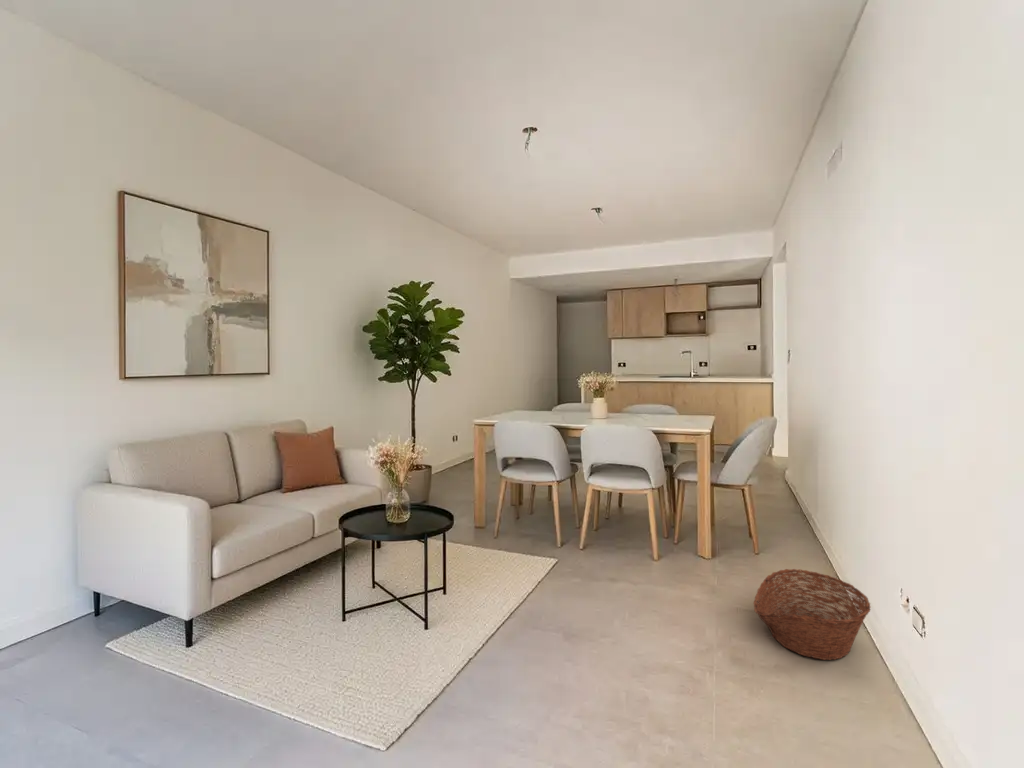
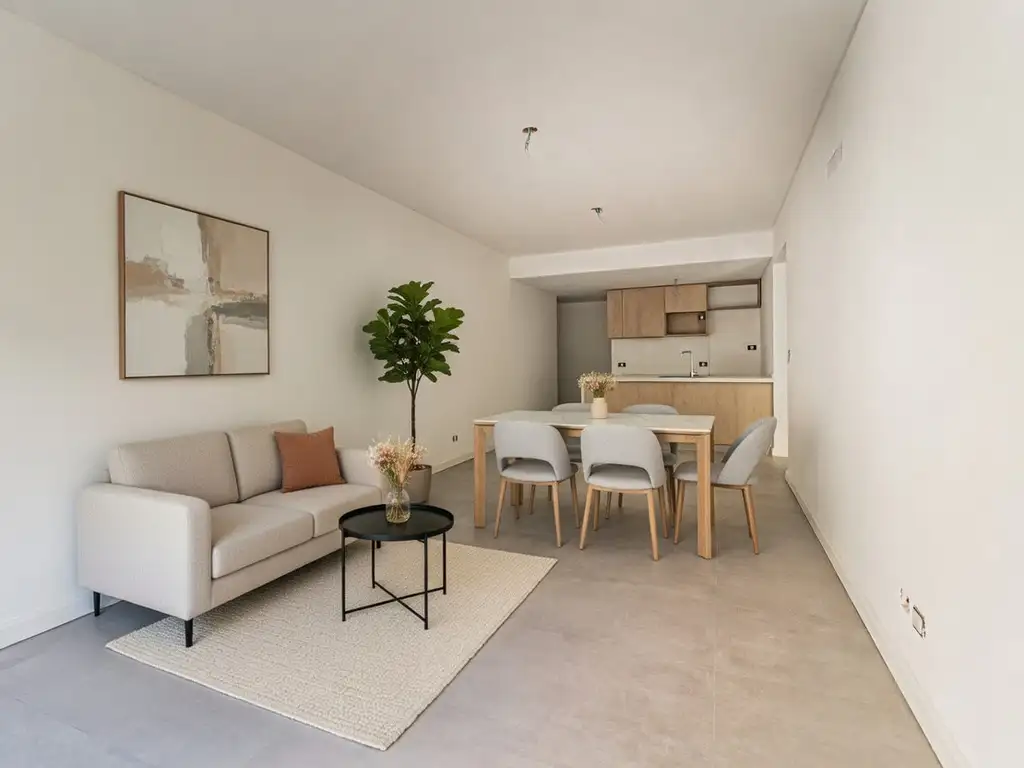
- basket [753,568,872,661]
